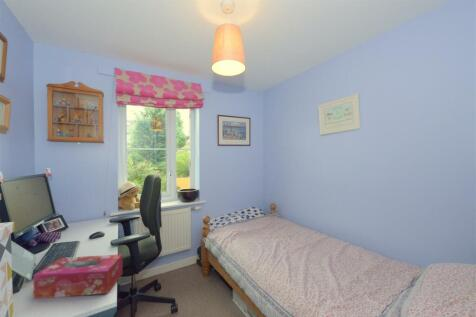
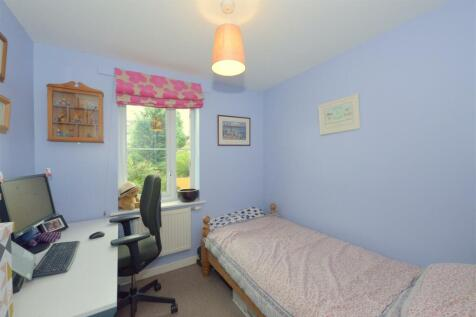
- tissue box [32,253,124,299]
